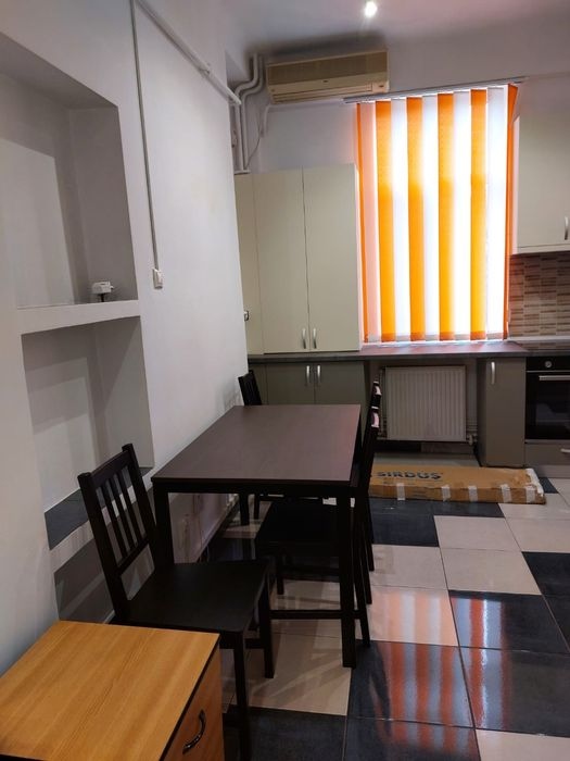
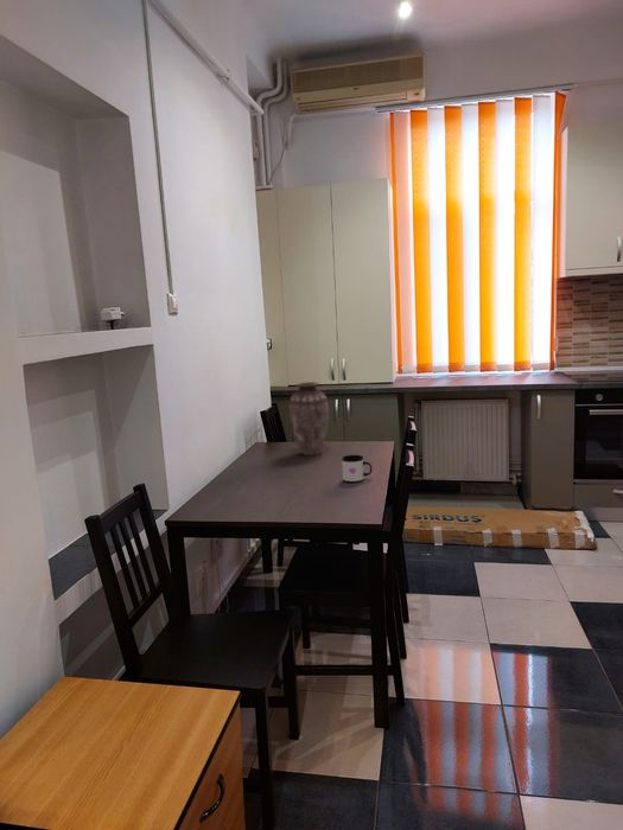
+ vase [288,381,330,456]
+ mug [341,454,373,484]
